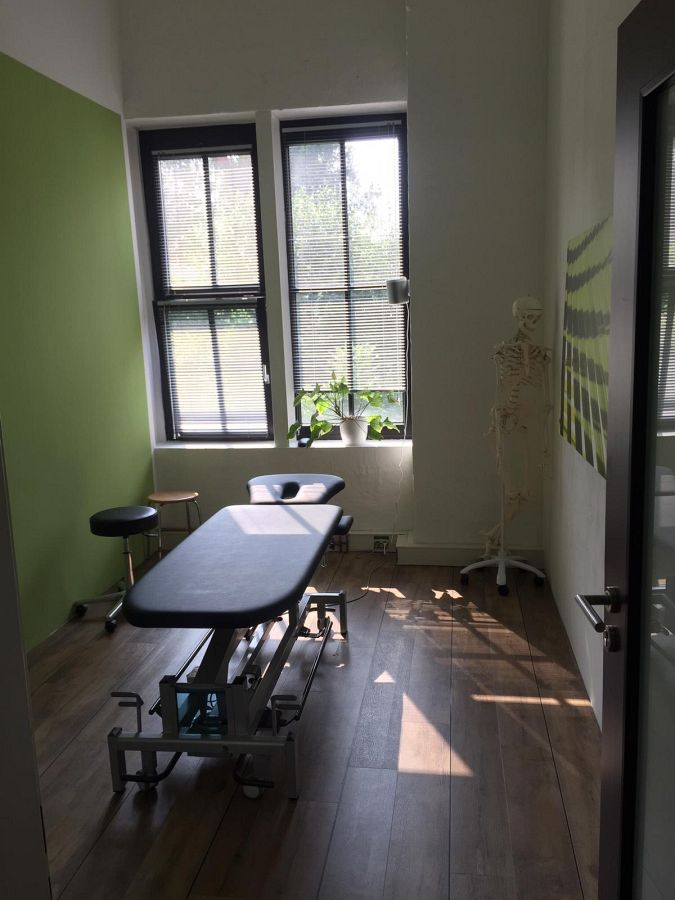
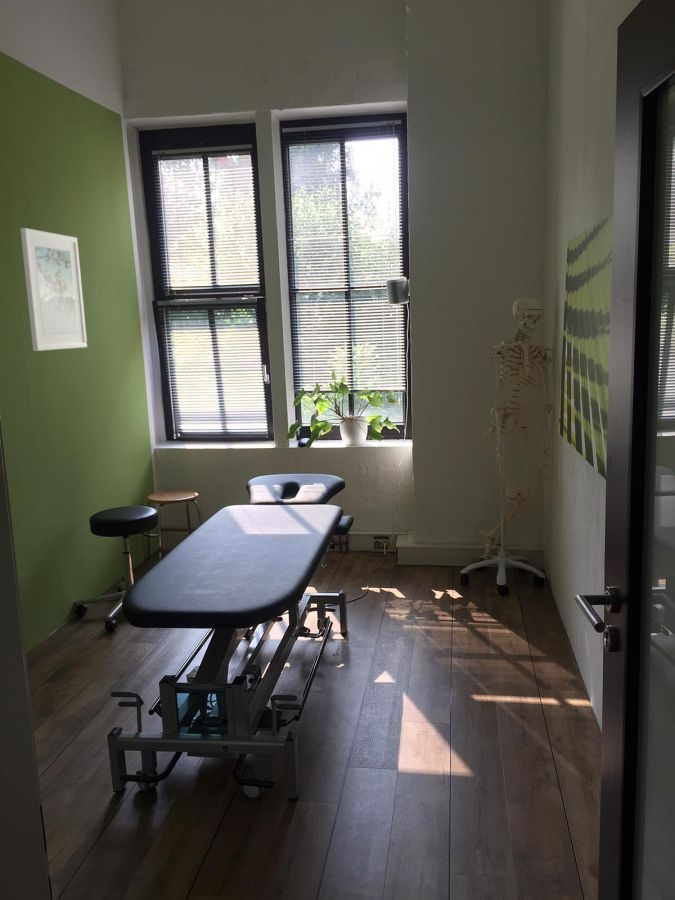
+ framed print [19,227,88,352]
